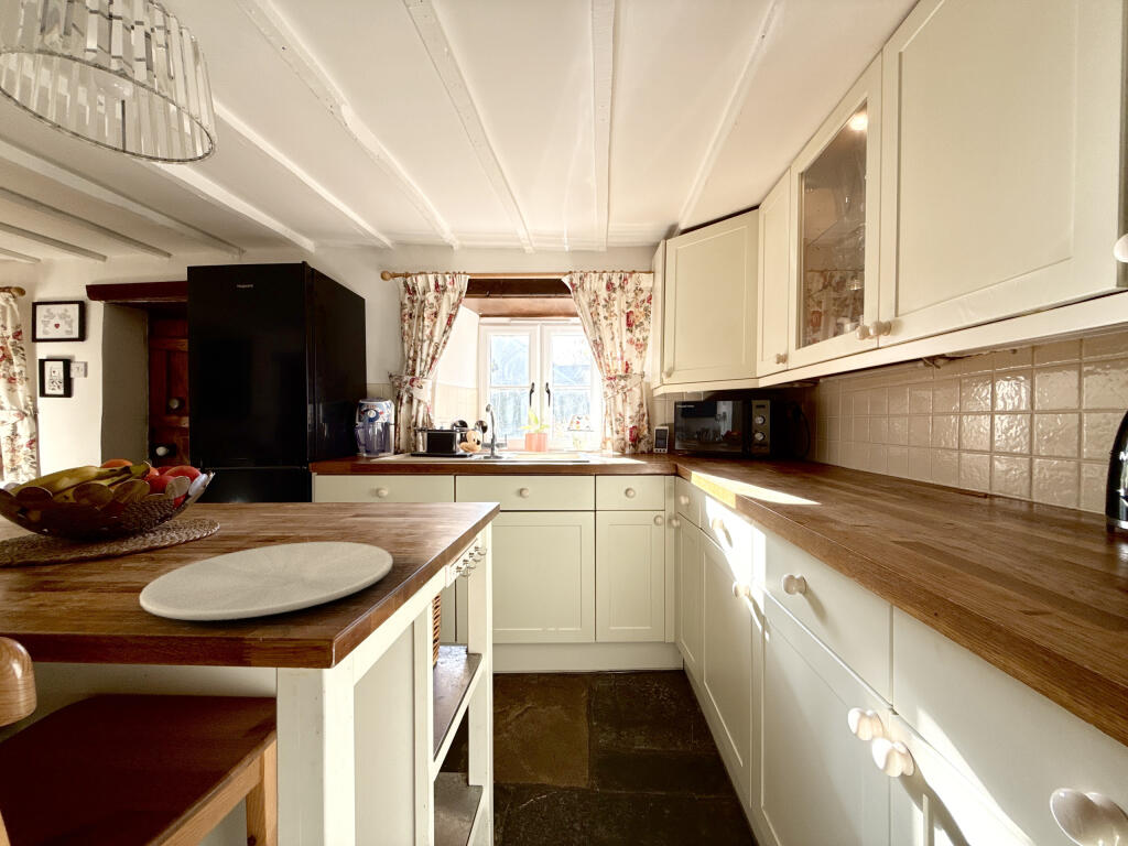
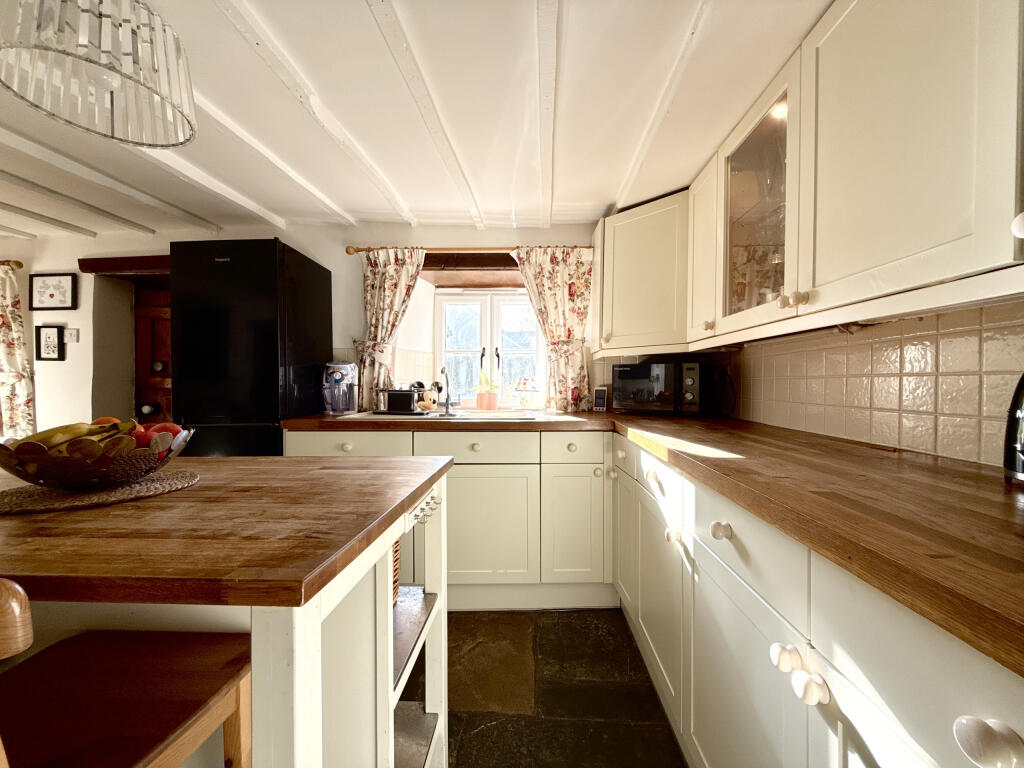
- plate [139,541,394,621]
